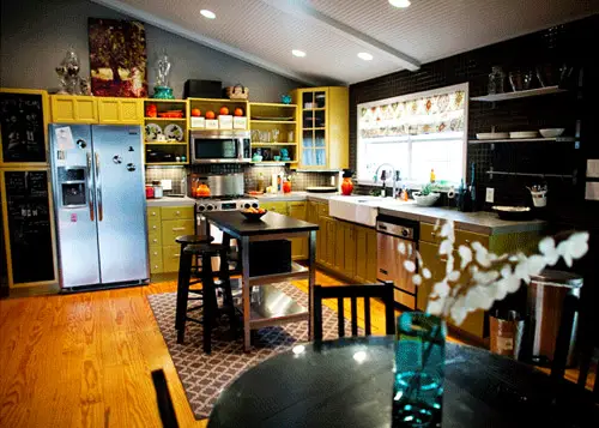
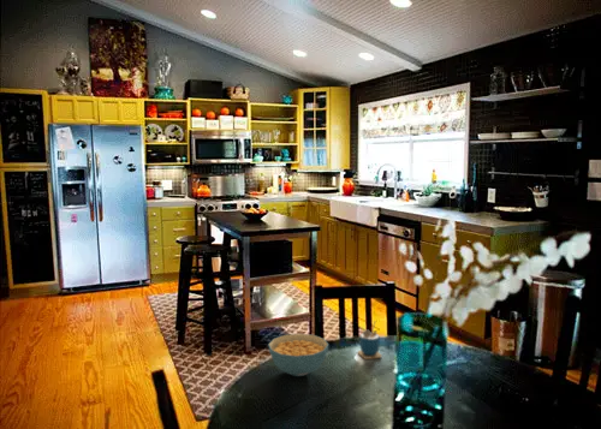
+ cereal bowl [267,333,329,377]
+ cup [357,320,382,361]
